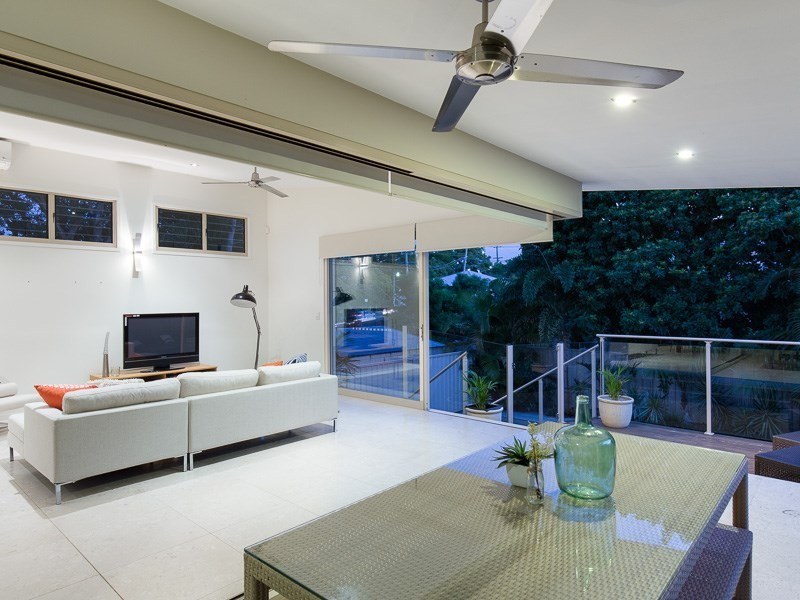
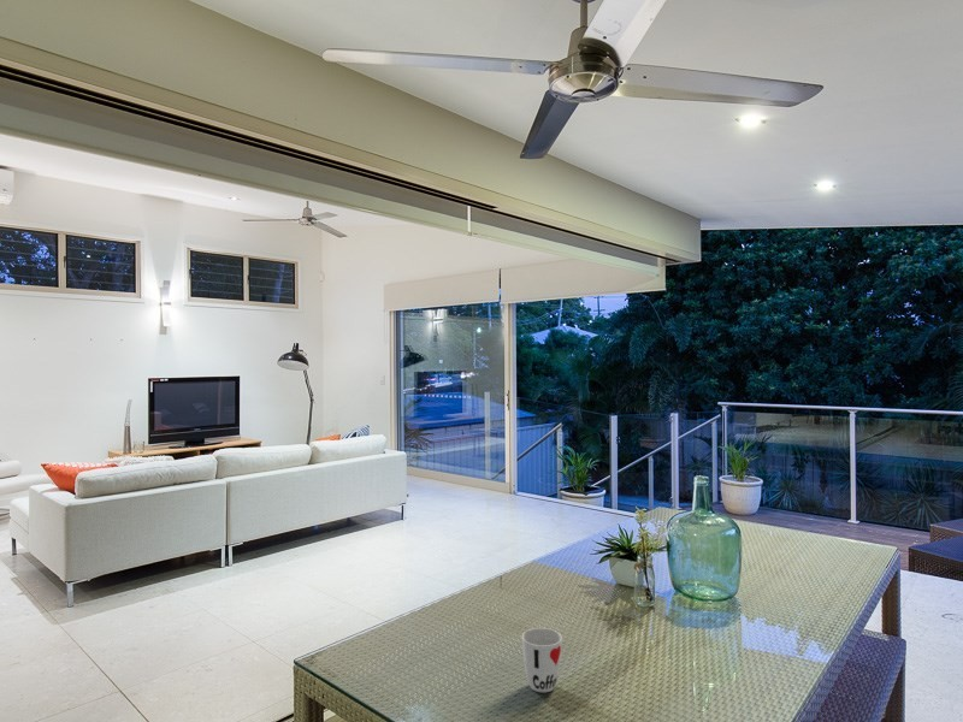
+ cup [521,627,563,693]
